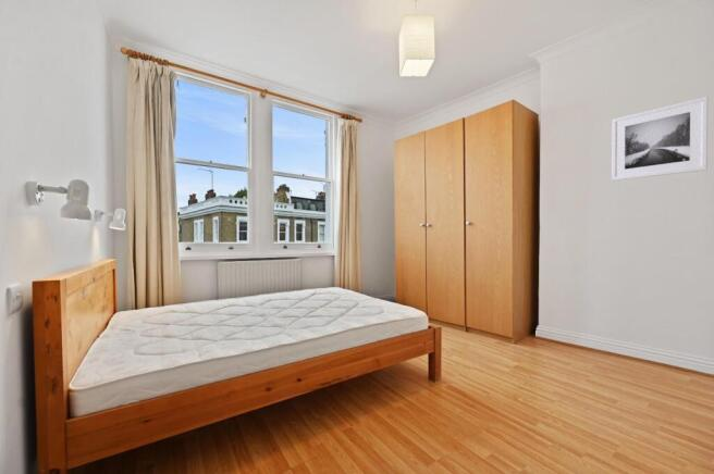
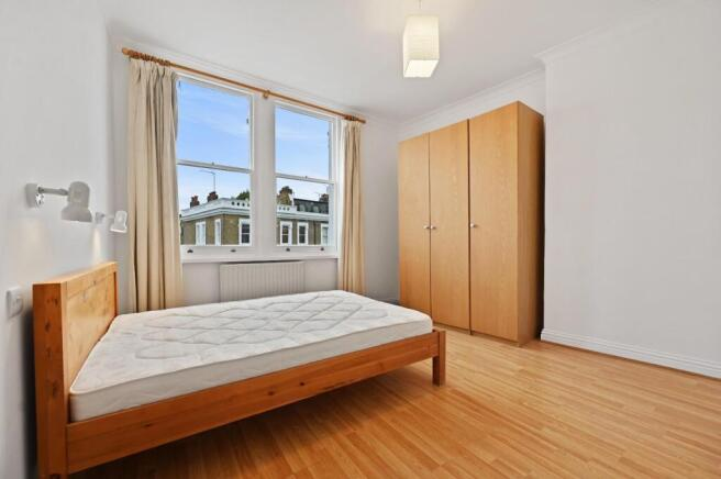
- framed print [611,96,709,182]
